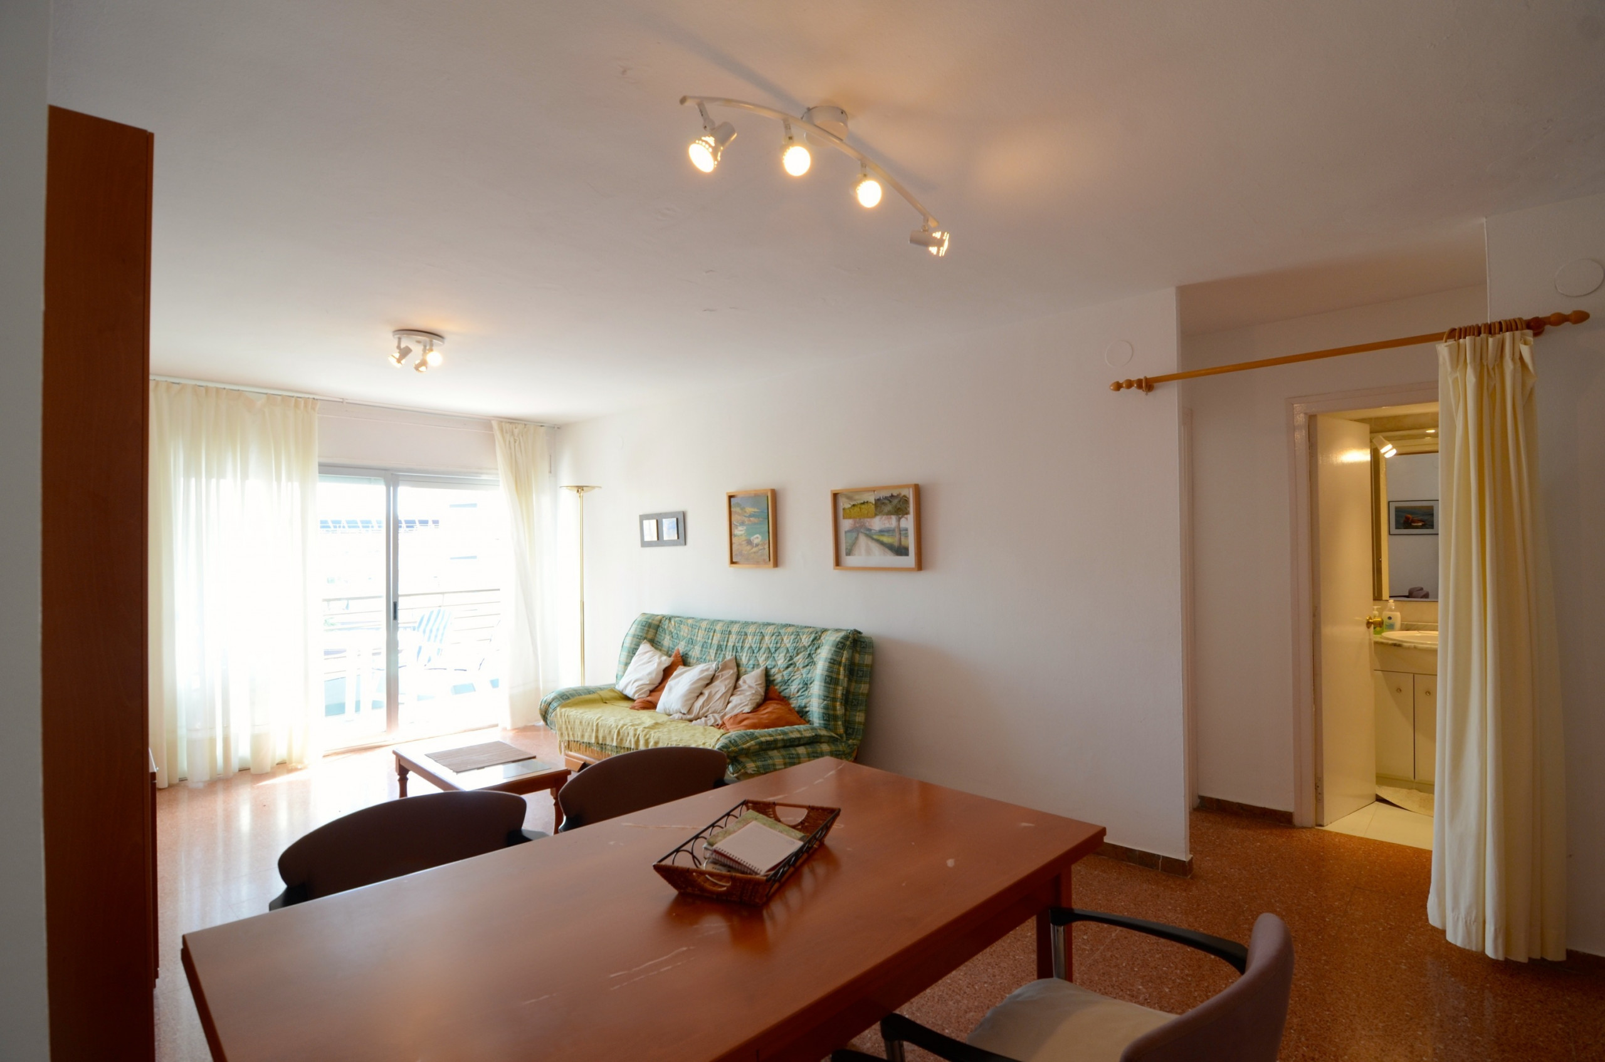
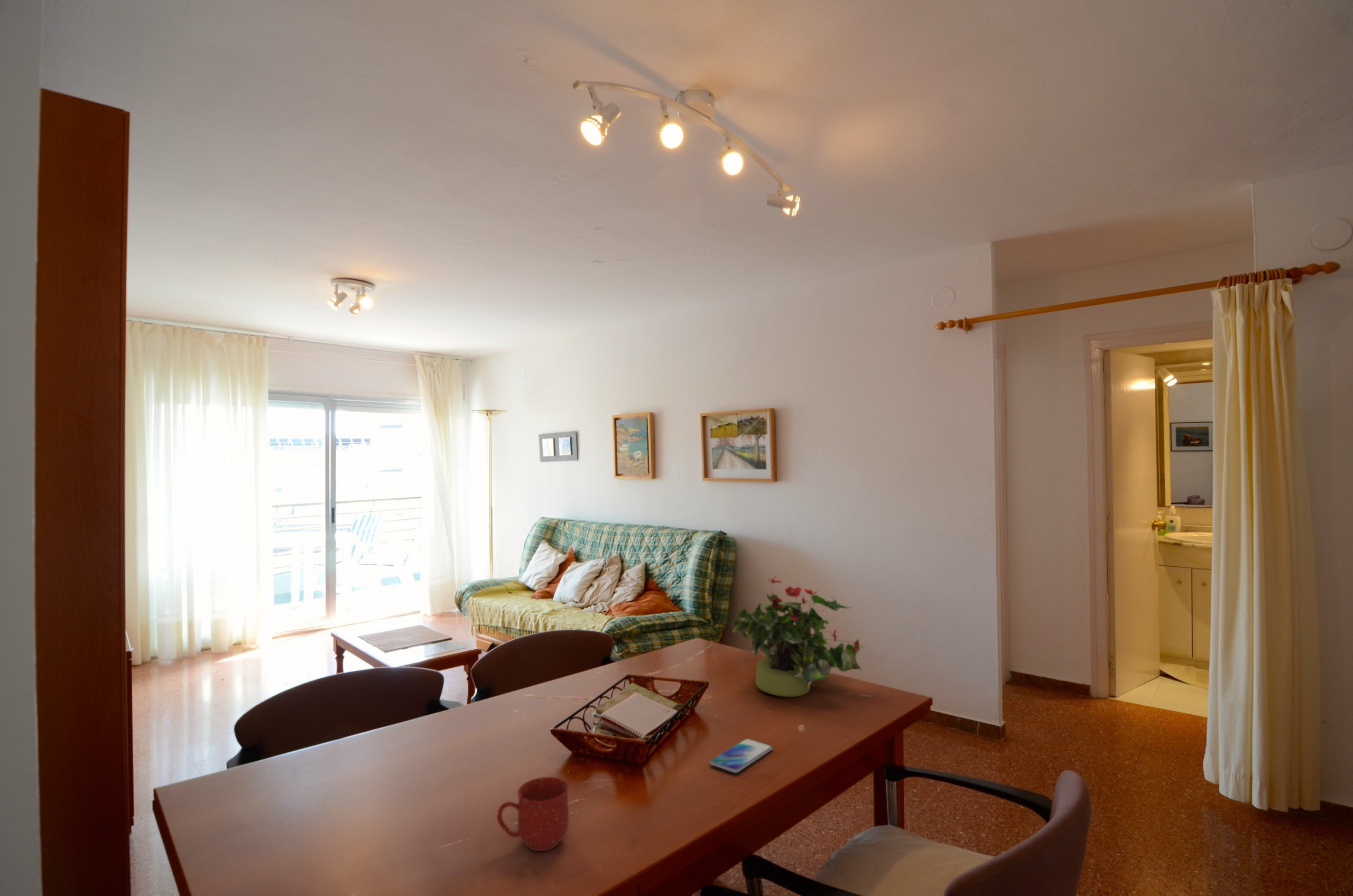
+ mug [496,777,570,852]
+ potted plant [731,575,864,697]
+ smartphone [709,738,773,773]
